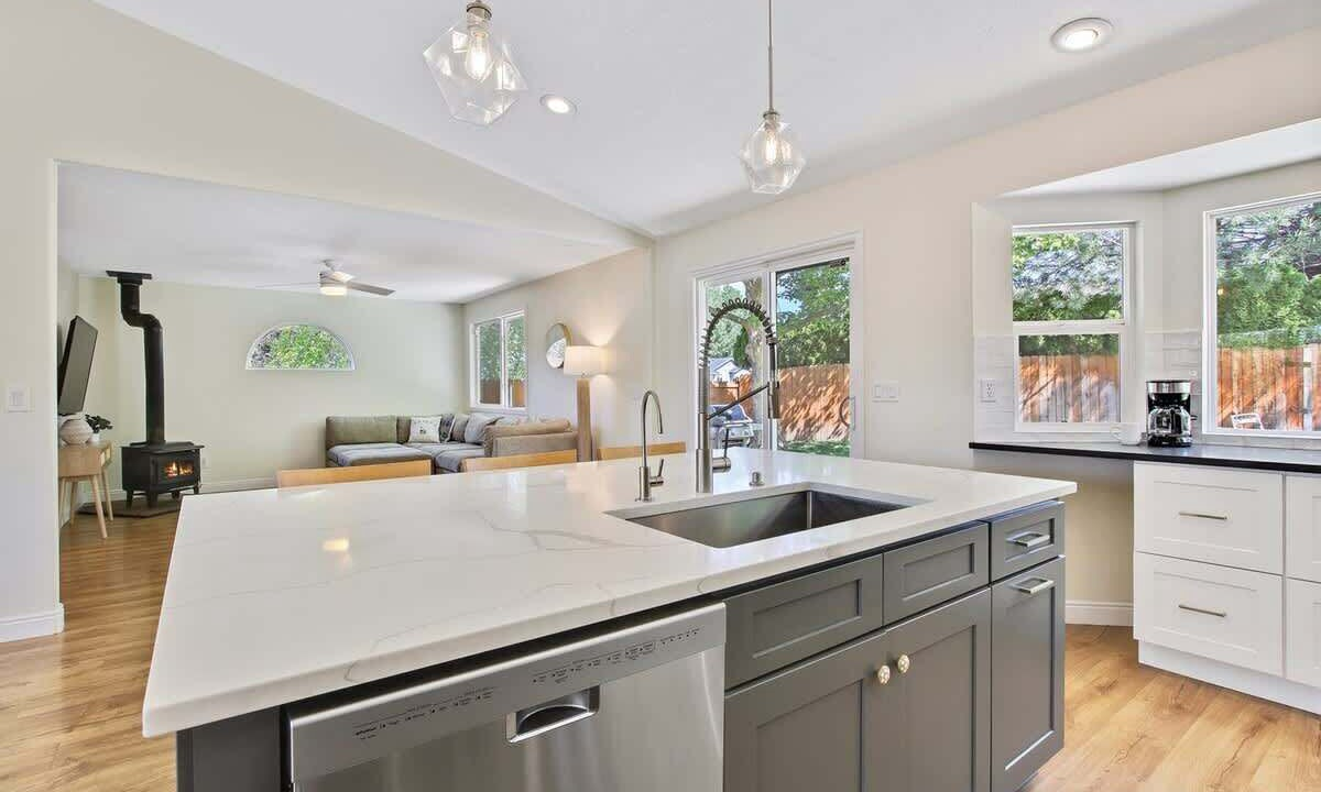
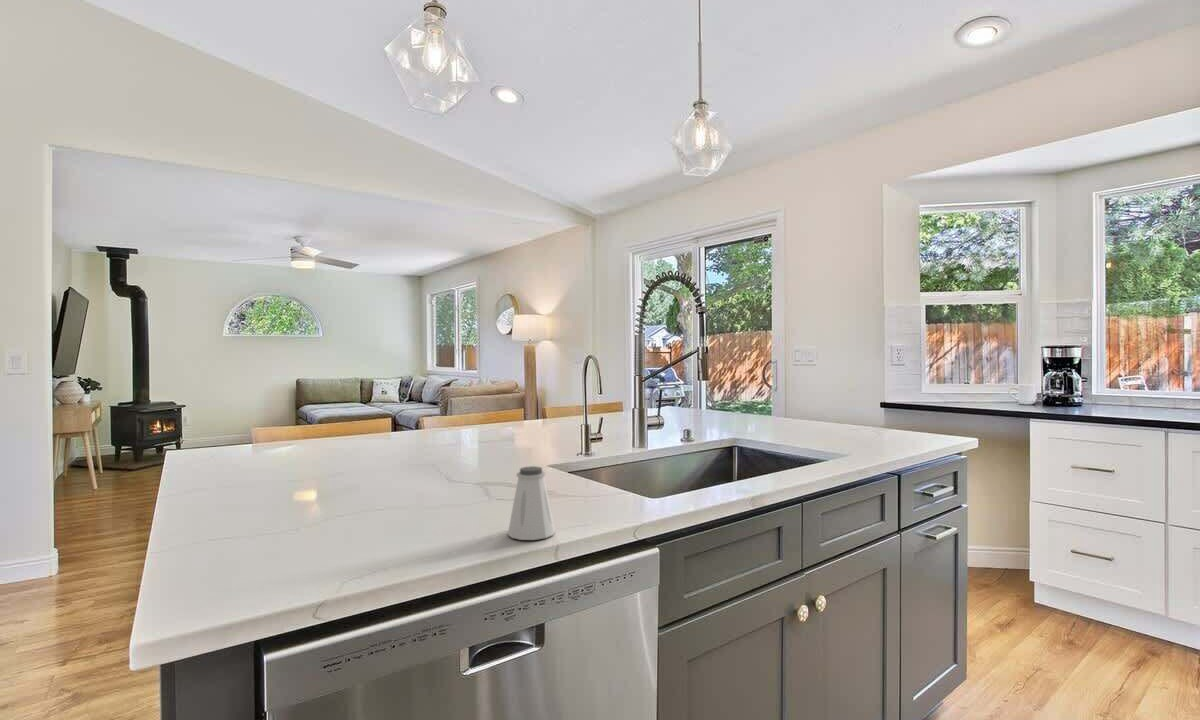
+ saltshaker [507,465,556,541]
